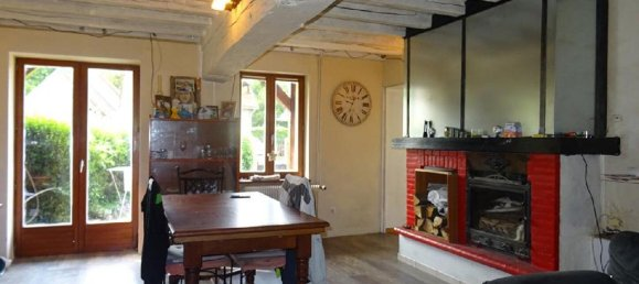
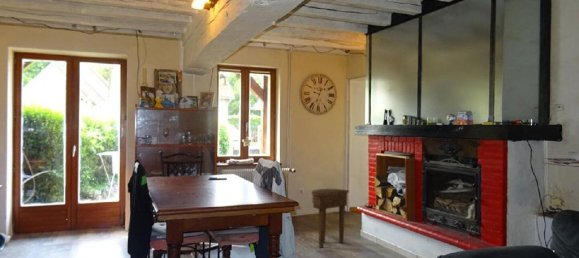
+ side table [311,188,350,248]
